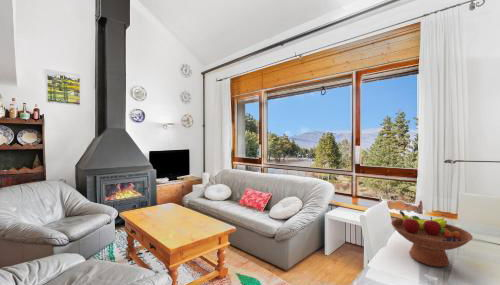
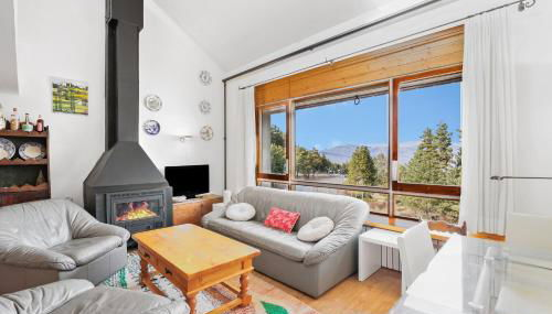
- fruit bowl [390,210,474,268]
